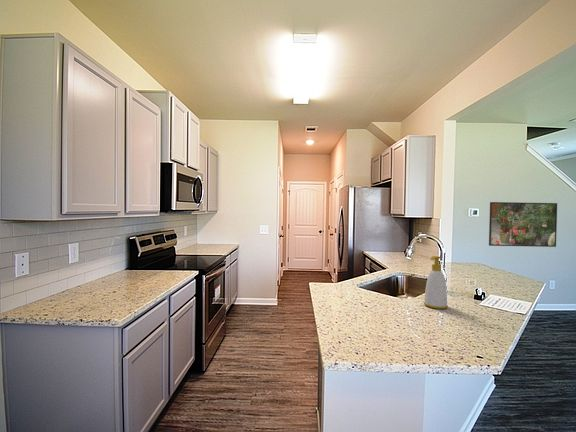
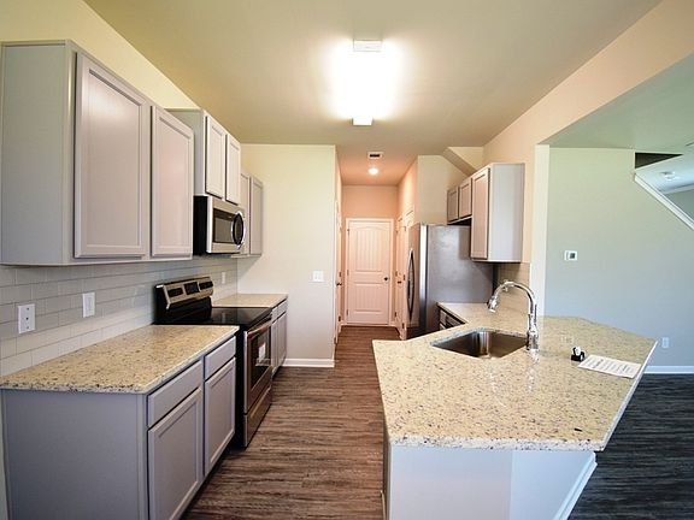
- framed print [488,201,558,248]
- soap bottle [423,255,449,310]
